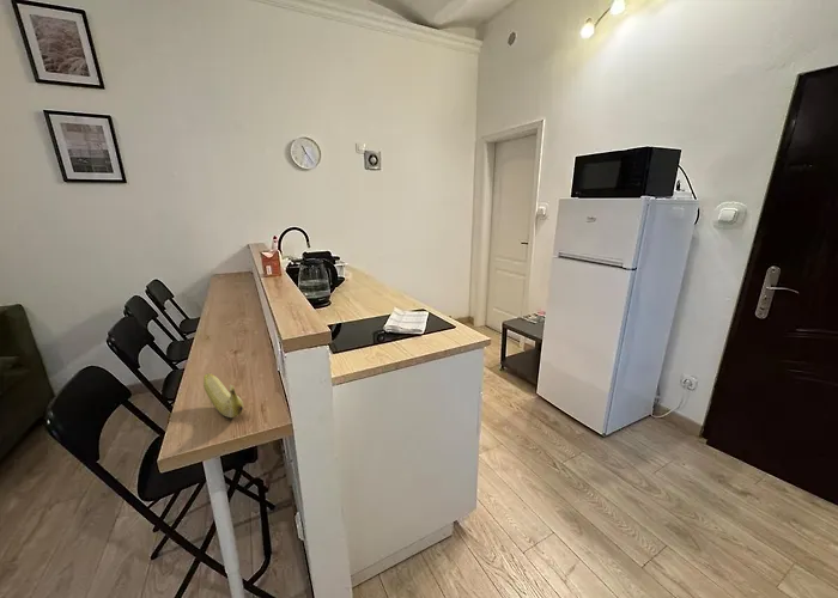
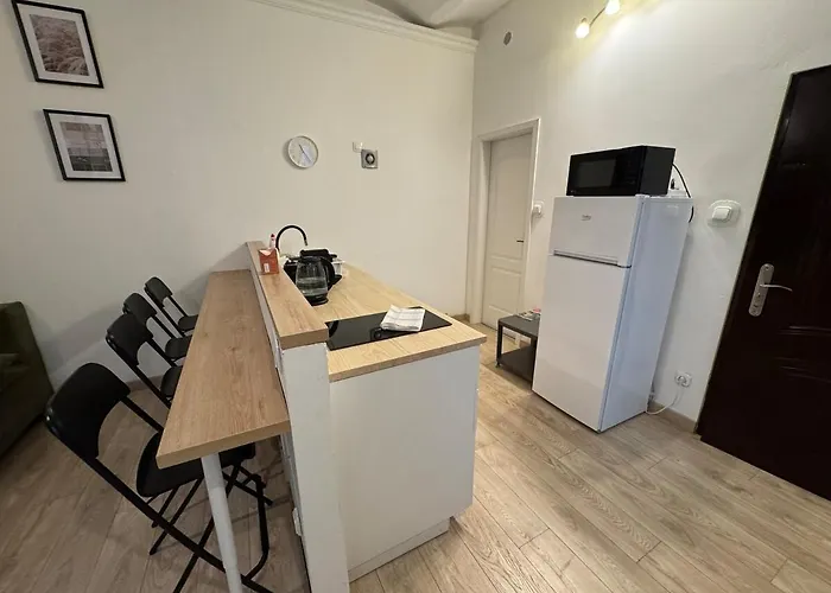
- banana [202,372,244,419]
